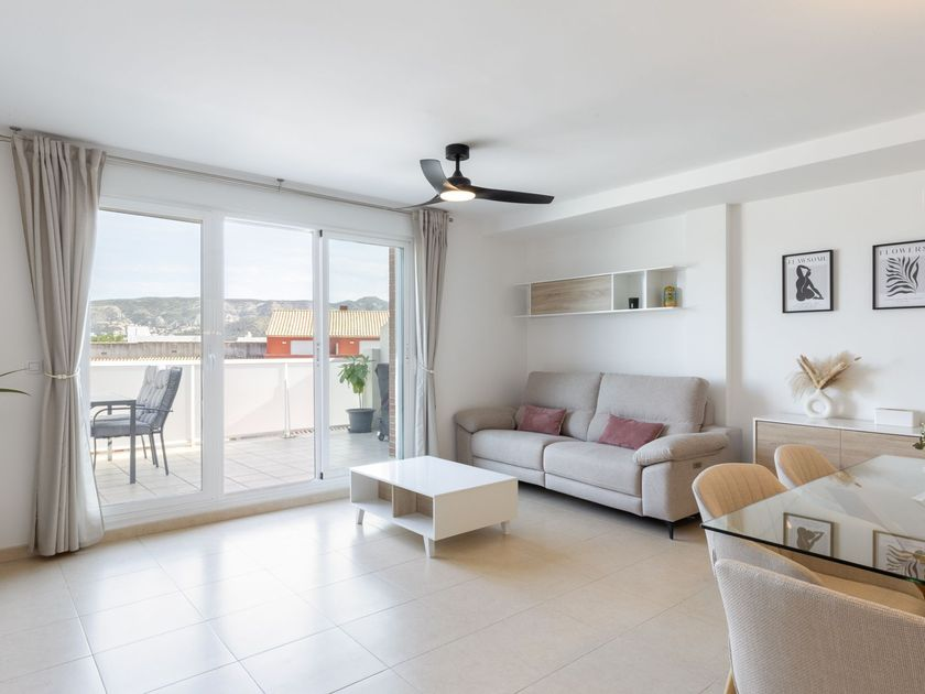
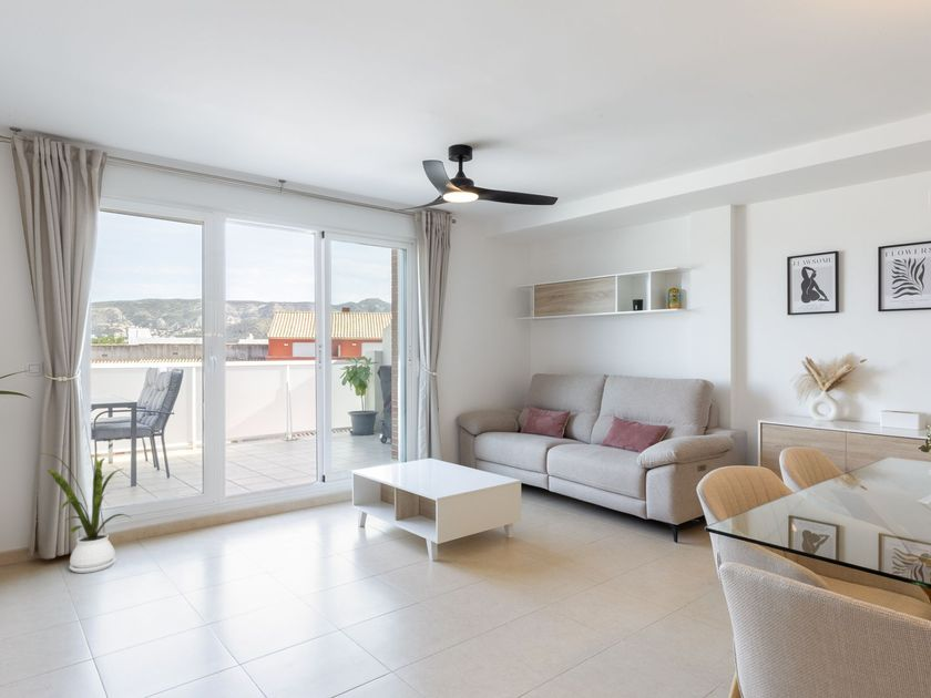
+ house plant [40,452,131,574]
